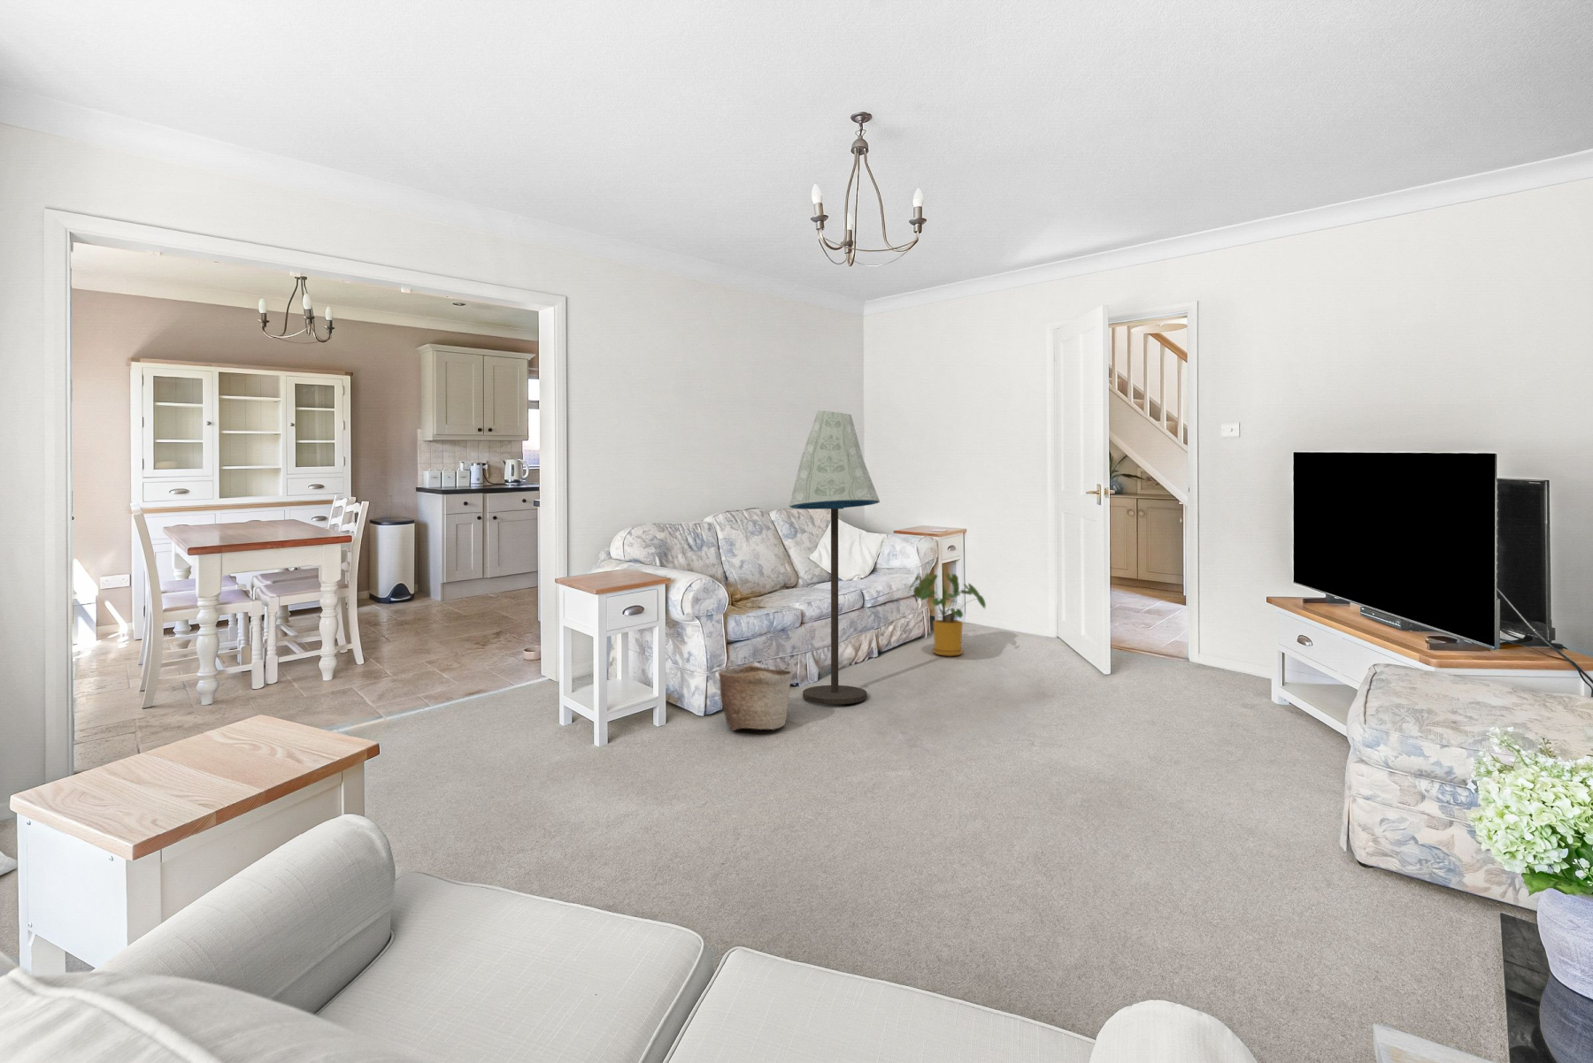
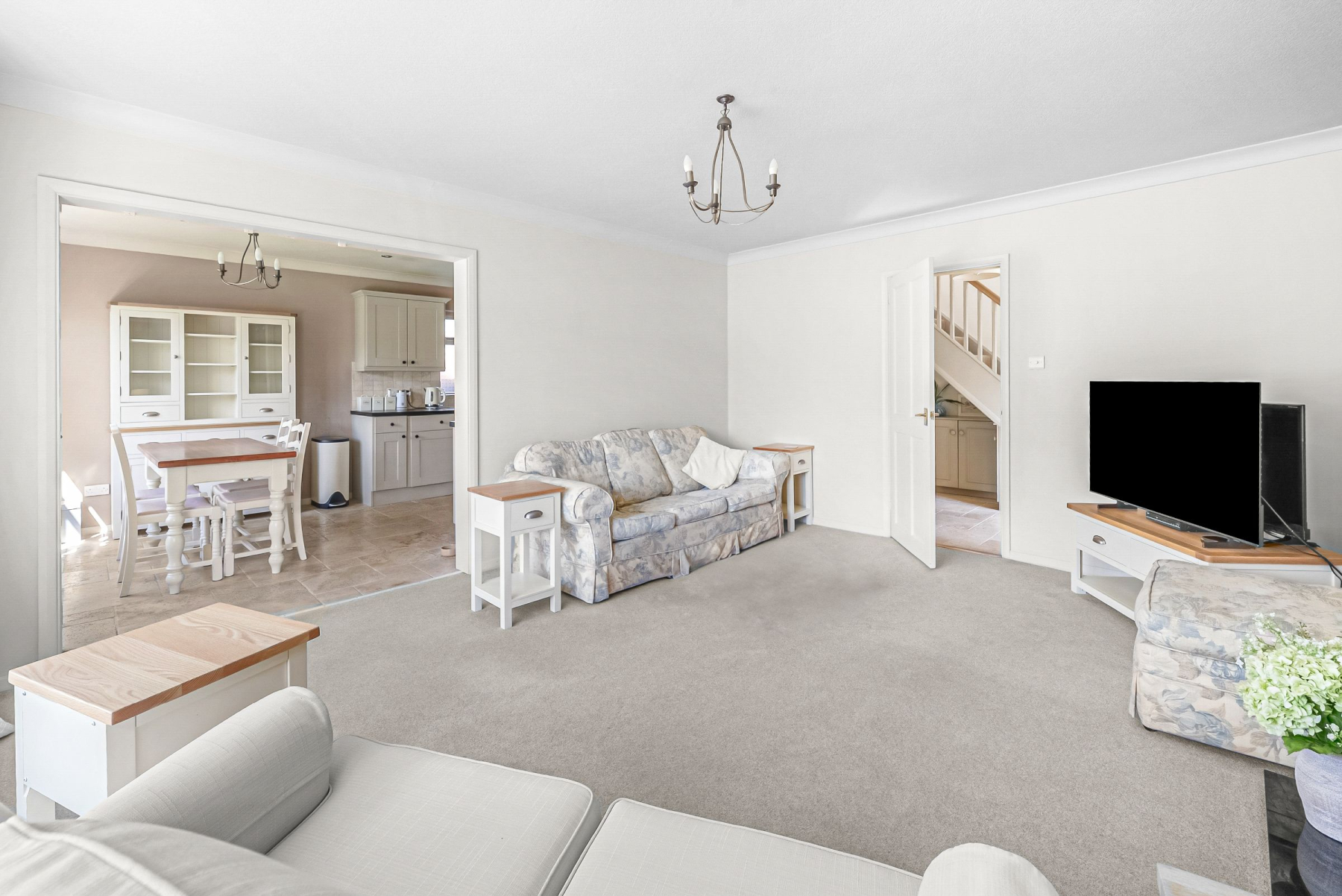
- floor lamp [788,409,881,705]
- basket [718,663,794,731]
- house plant [907,572,986,657]
